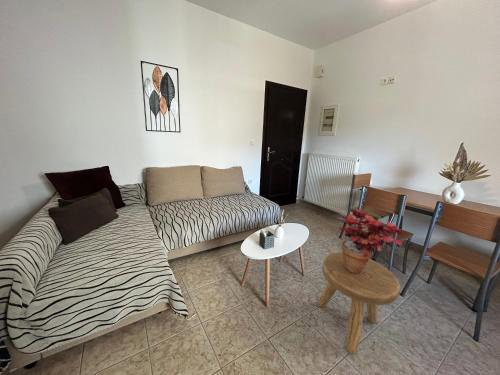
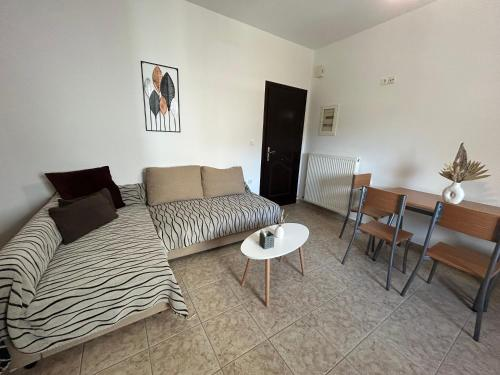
- potted plant [338,209,404,273]
- stool [317,252,401,356]
